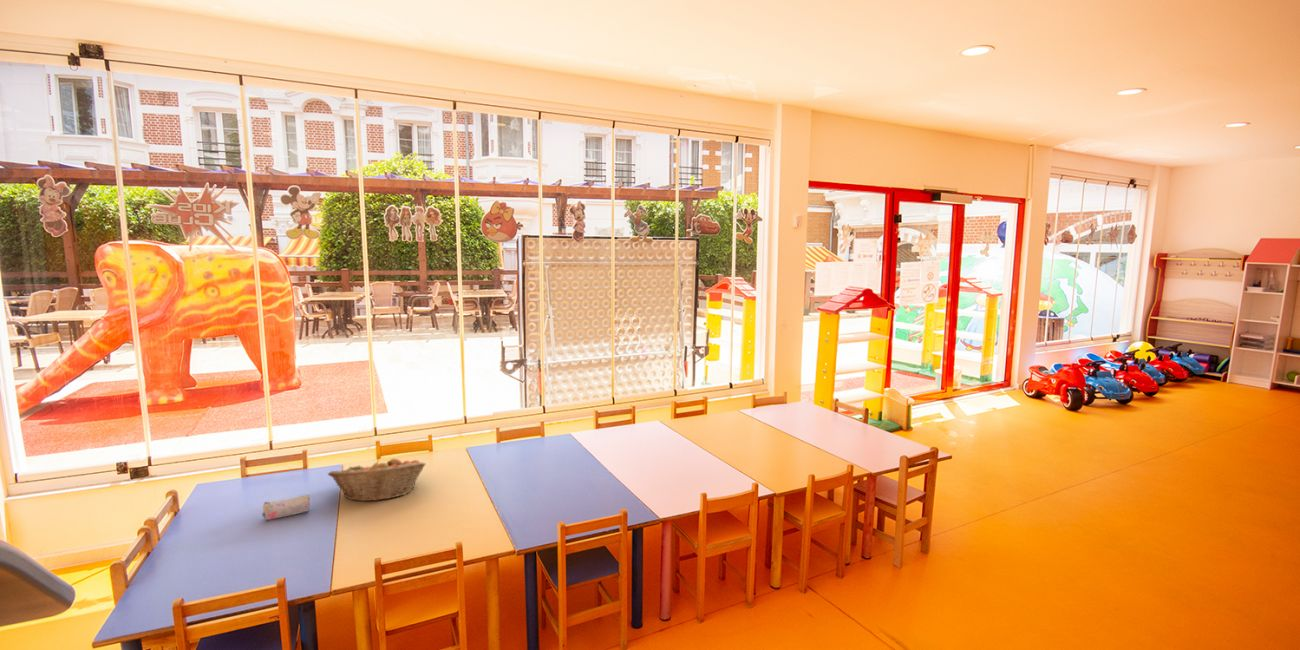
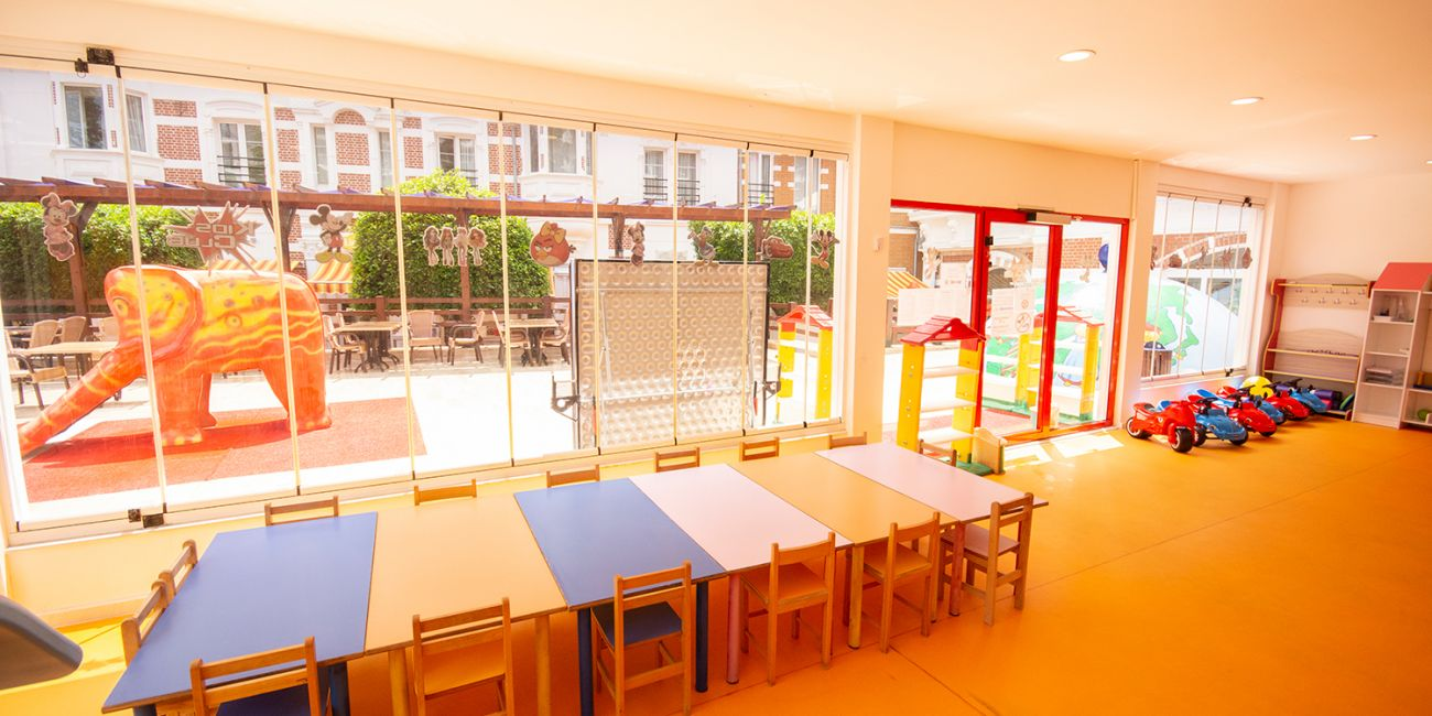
- pencil case [261,493,311,521]
- fruit basket [327,458,427,502]
